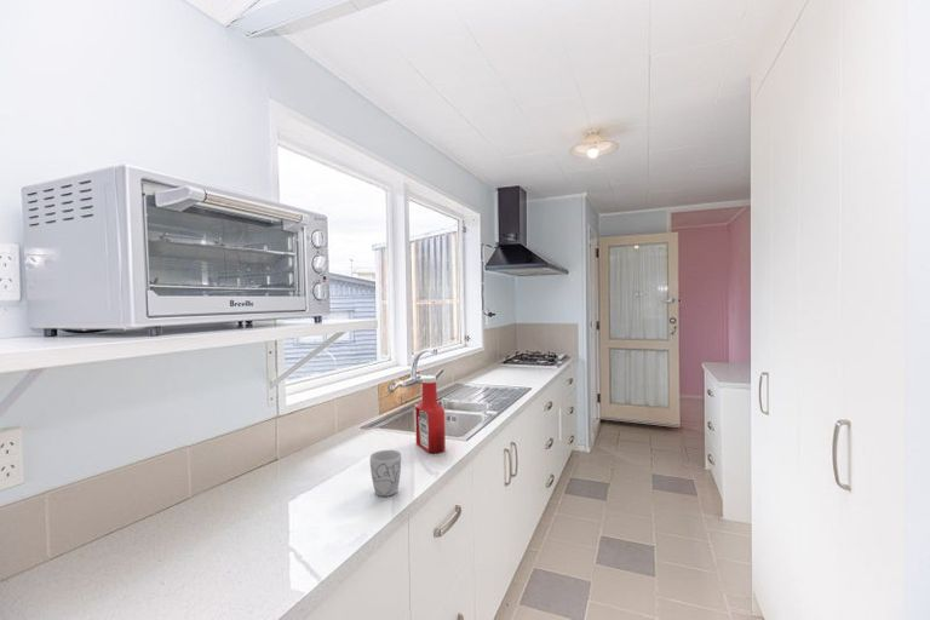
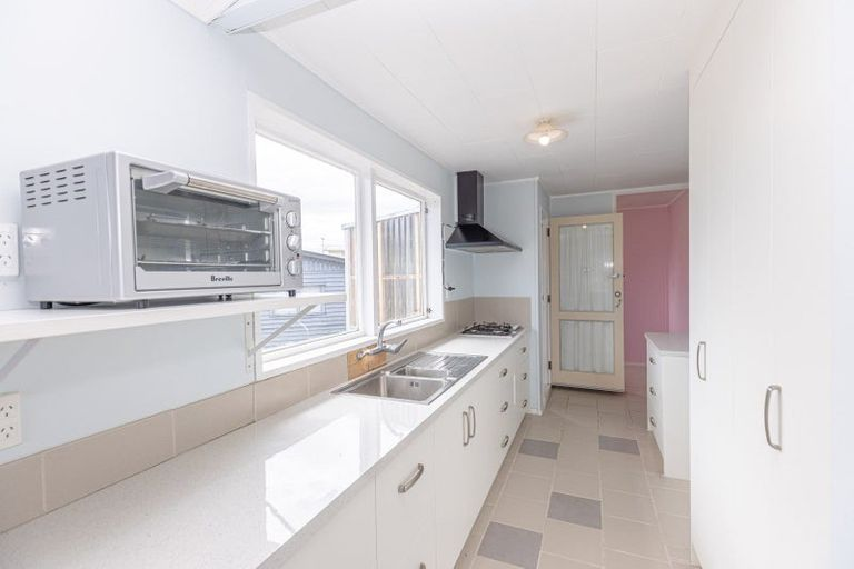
- soap bottle [414,374,447,454]
- mug [369,449,402,498]
